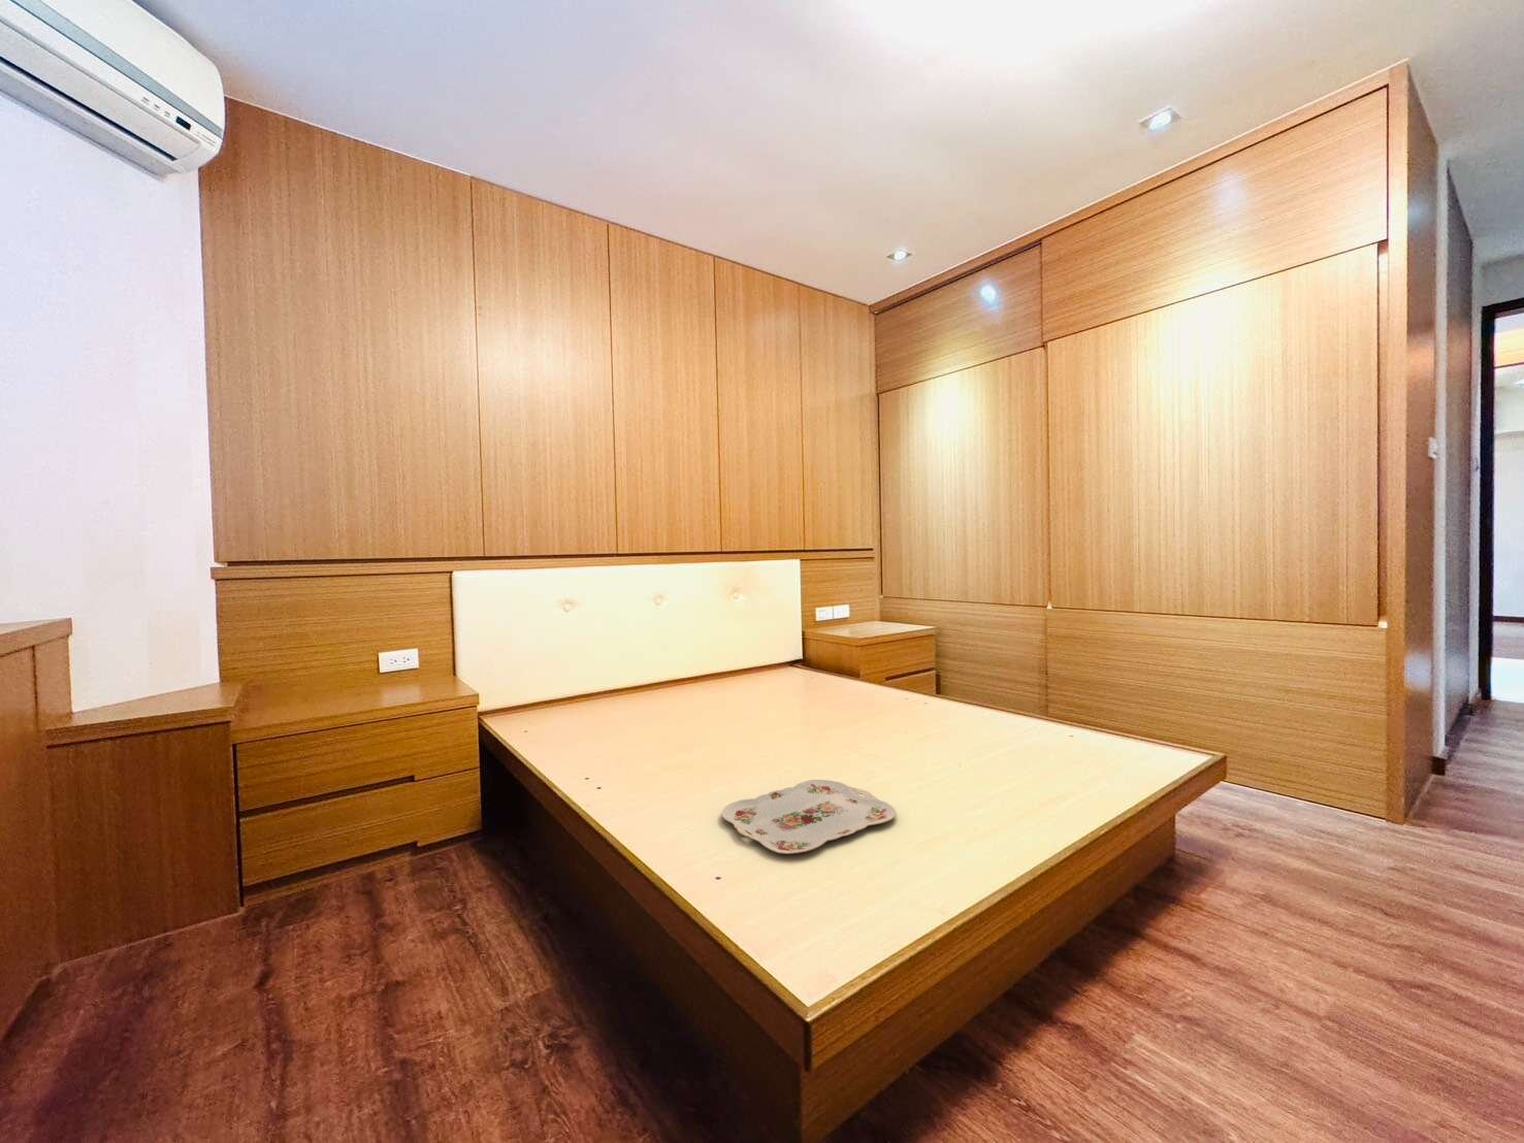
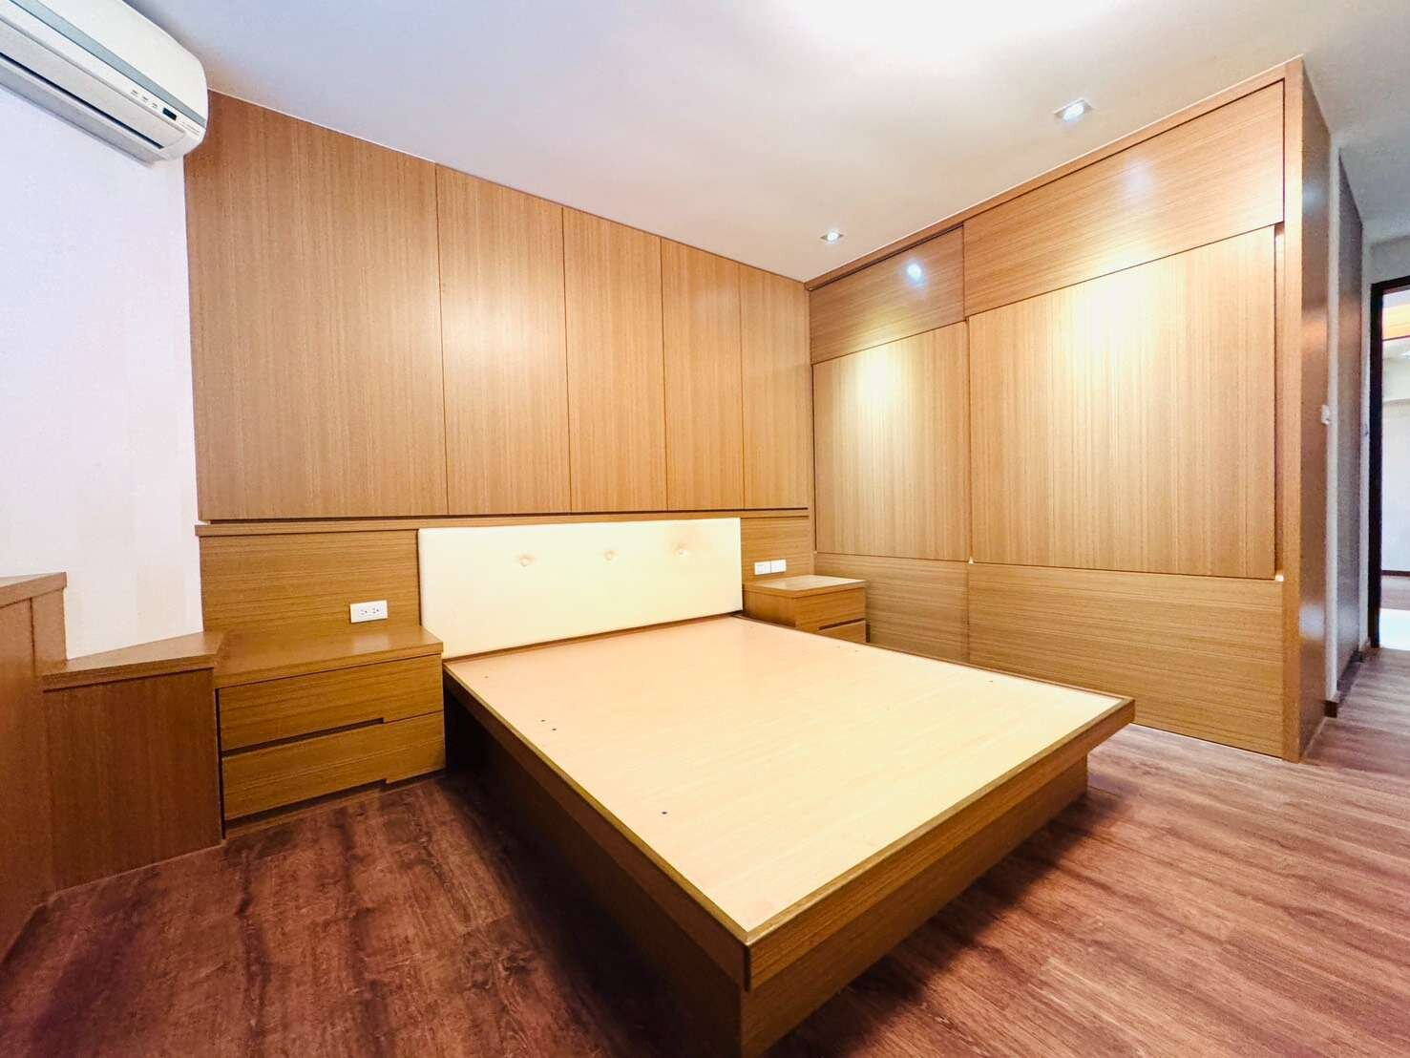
- serving tray [721,779,897,855]
